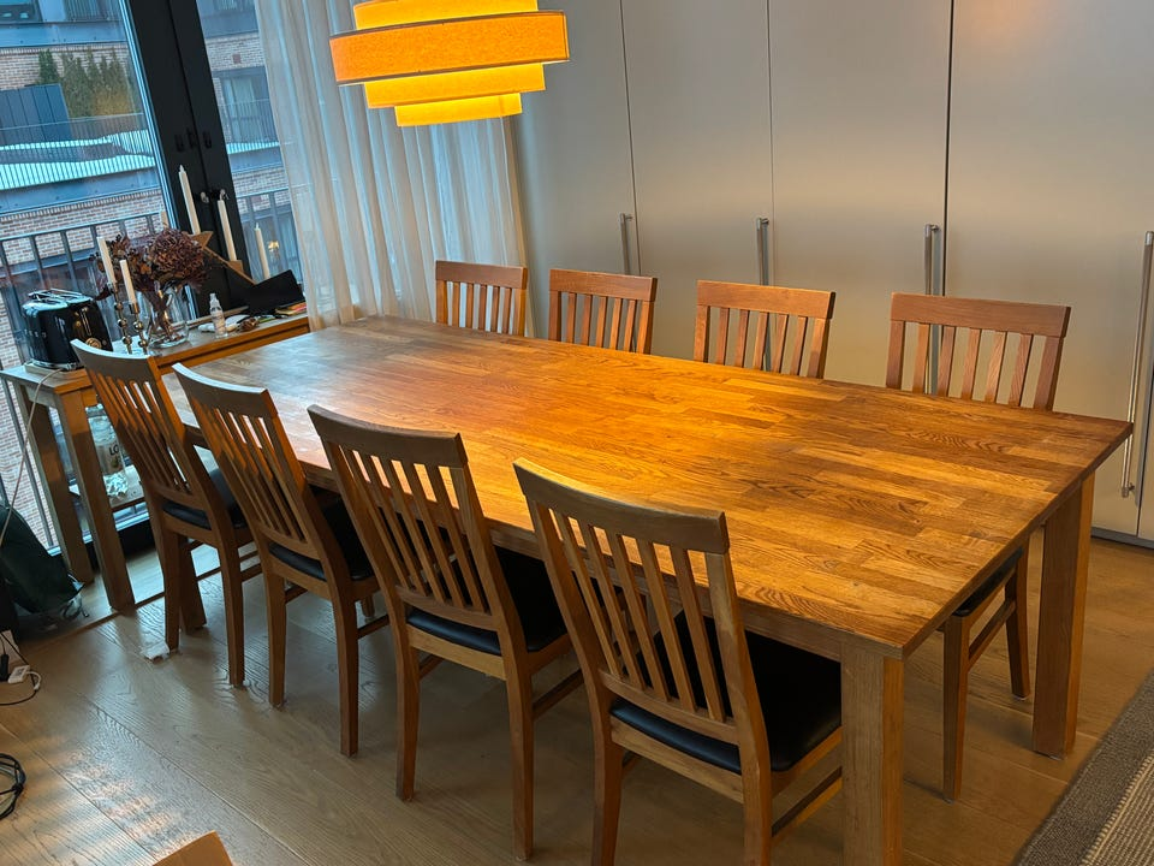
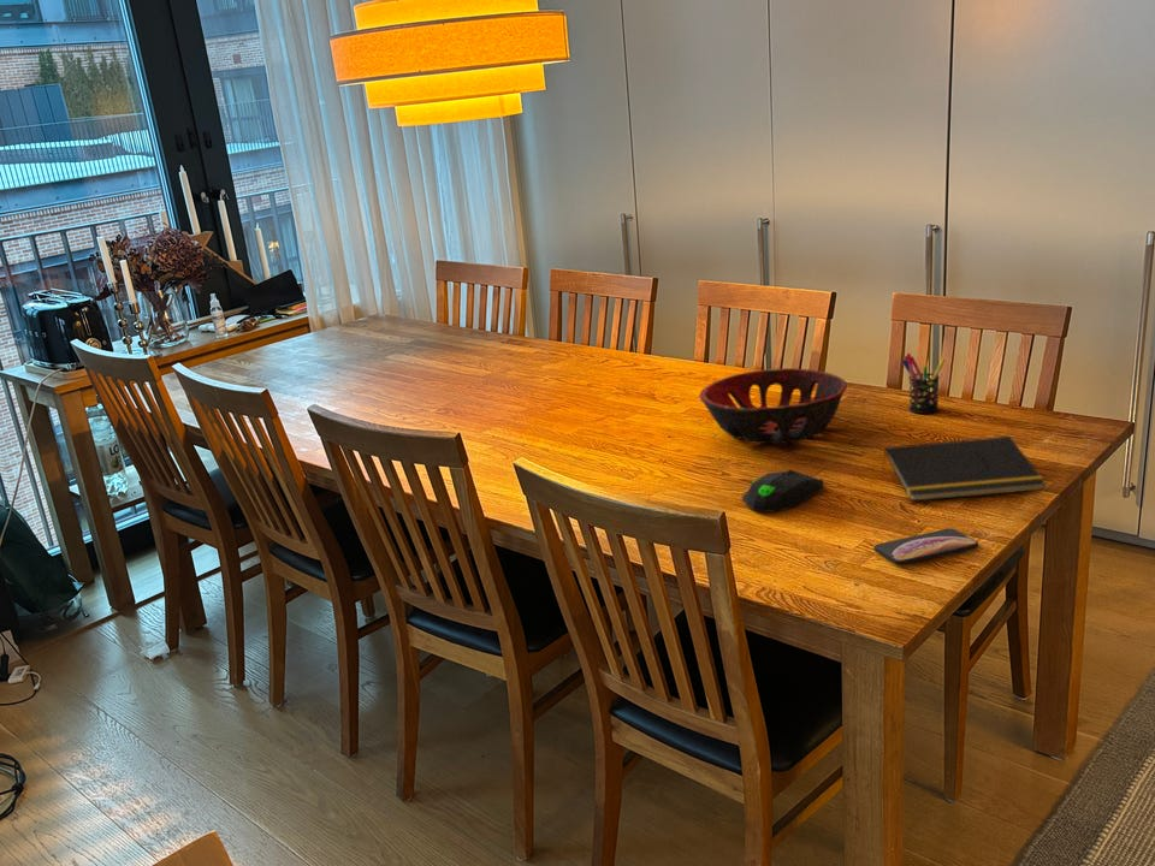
+ notepad [881,435,1047,503]
+ computer mouse [741,468,825,514]
+ decorative bowl [698,367,848,445]
+ pen holder [901,352,947,415]
+ smartphone [873,527,979,567]
